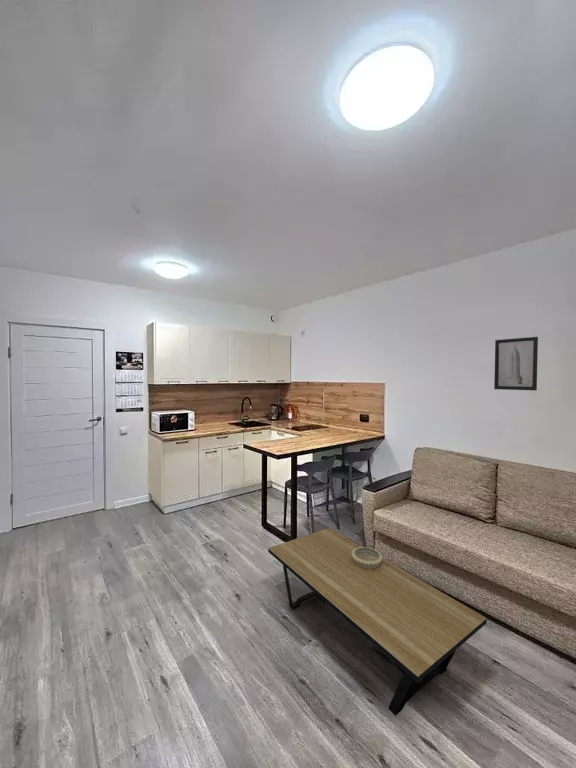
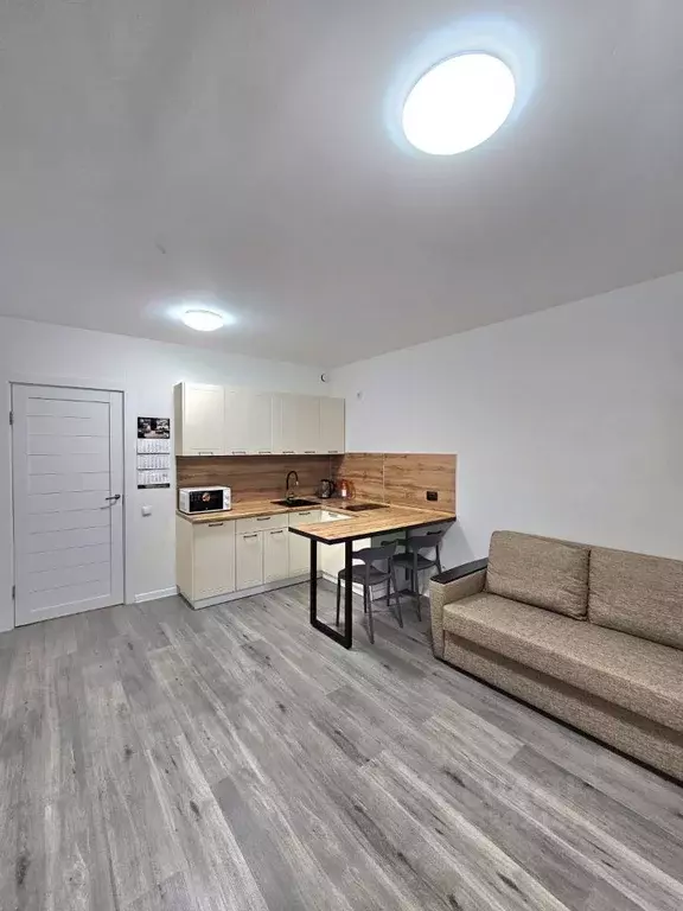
- decorative bowl [352,546,384,569]
- coffee table [267,527,488,717]
- wall art [493,336,539,391]
